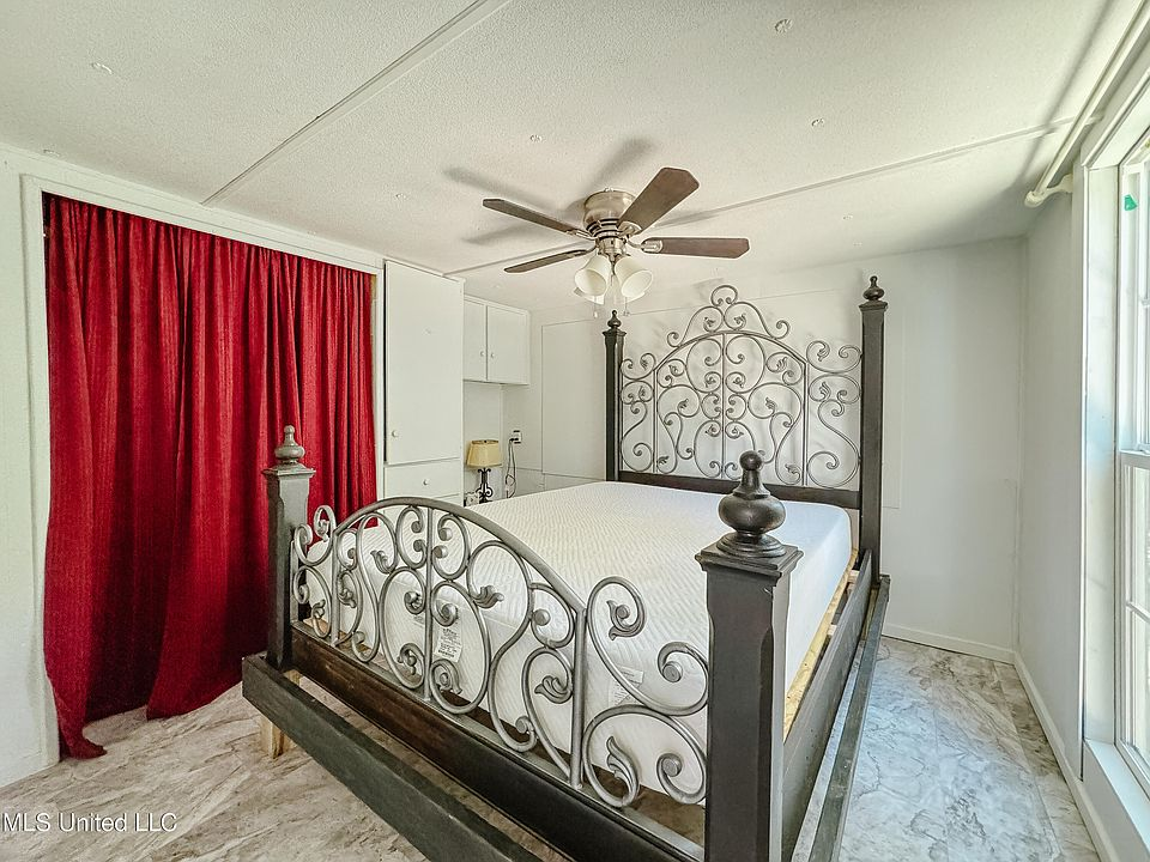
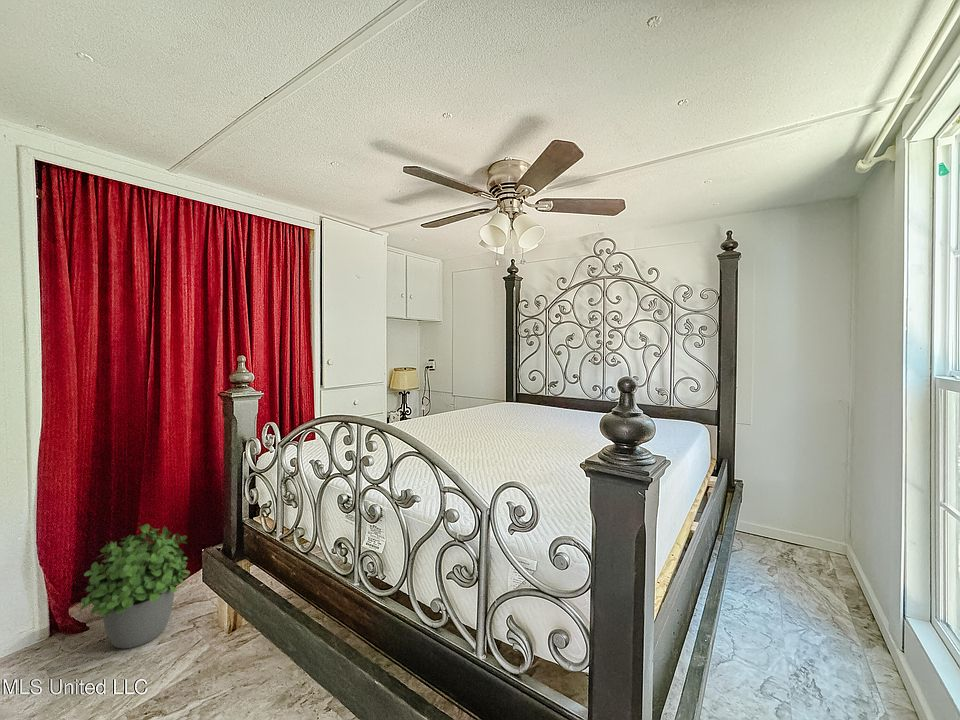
+ potted plant [79,523,191,649]
